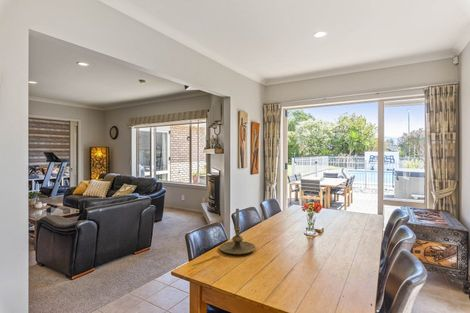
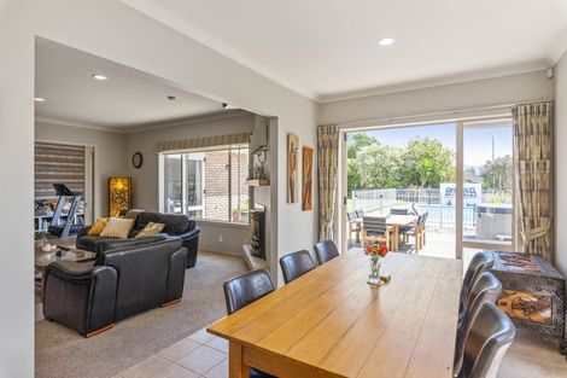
- candle holder [219,208,257,255]
